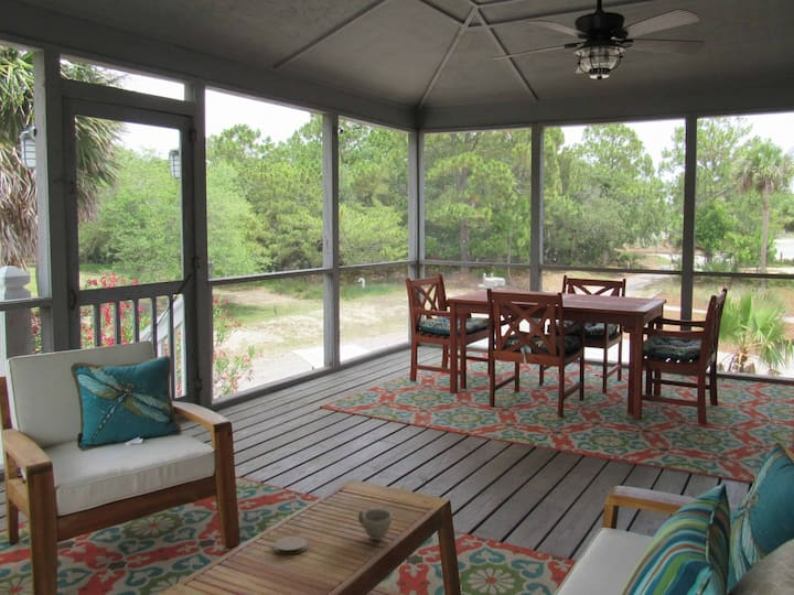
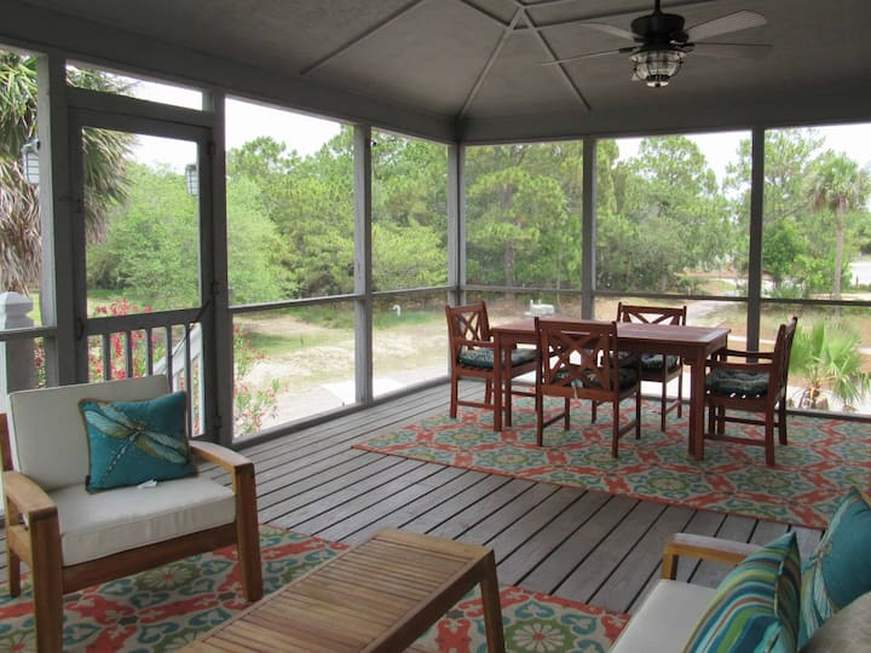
- coaster [272,536,308,555]
- cup [357,508,394,541]
